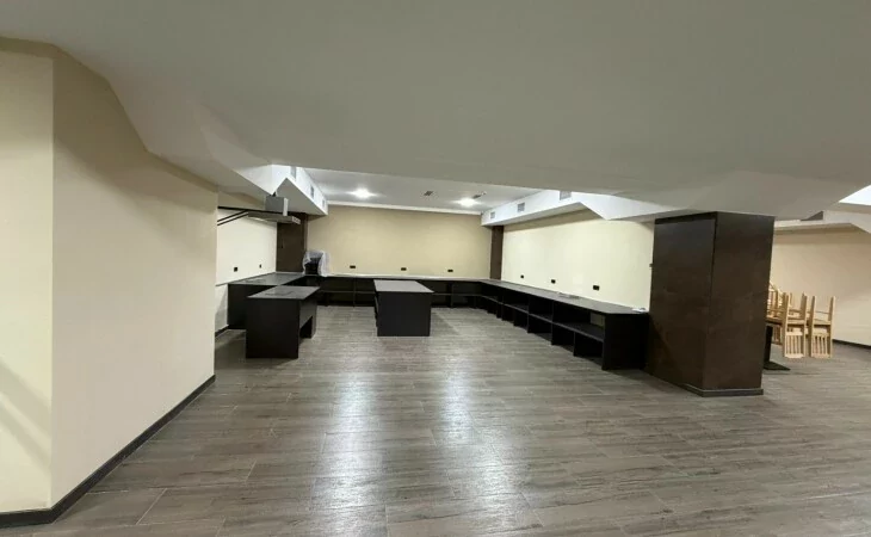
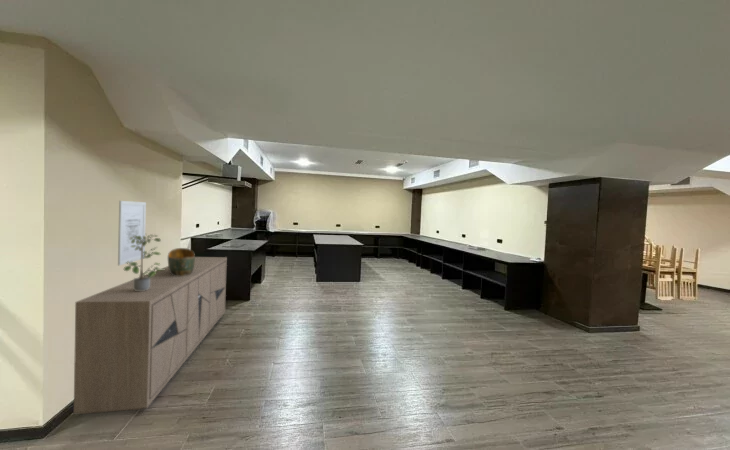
+ potted plant [123,233,165,291]
+ wall art [117,200,147,266]
+ cup [167,247,196,276]
+ sideboard [73,256,228,415]
